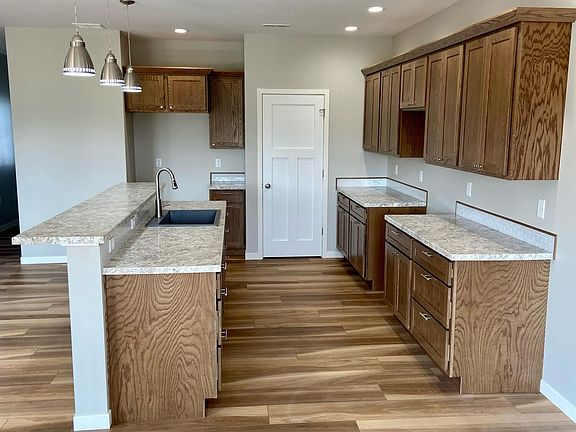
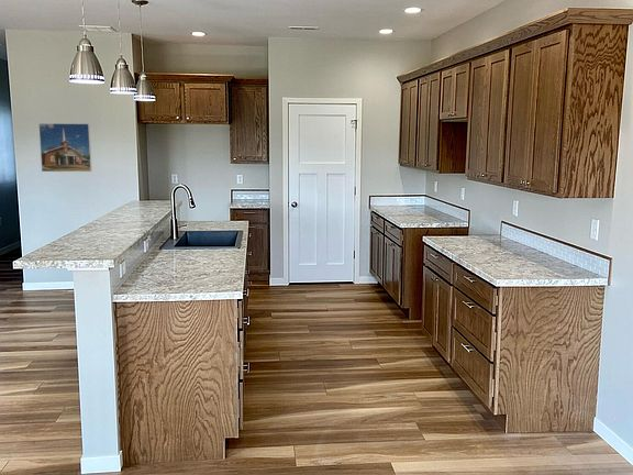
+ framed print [37,122,93,173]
